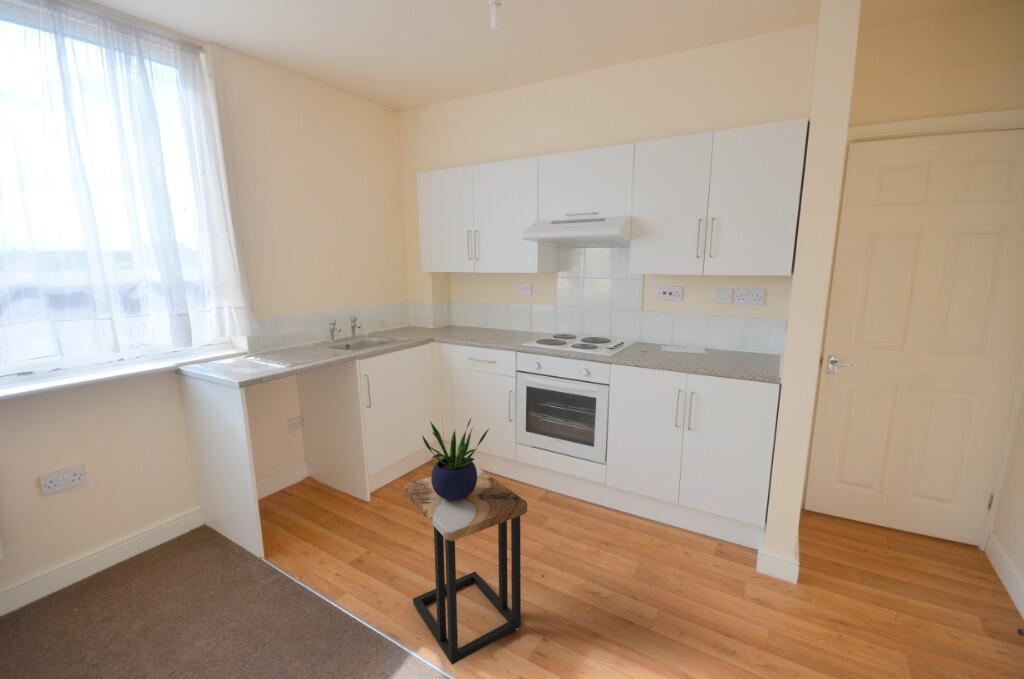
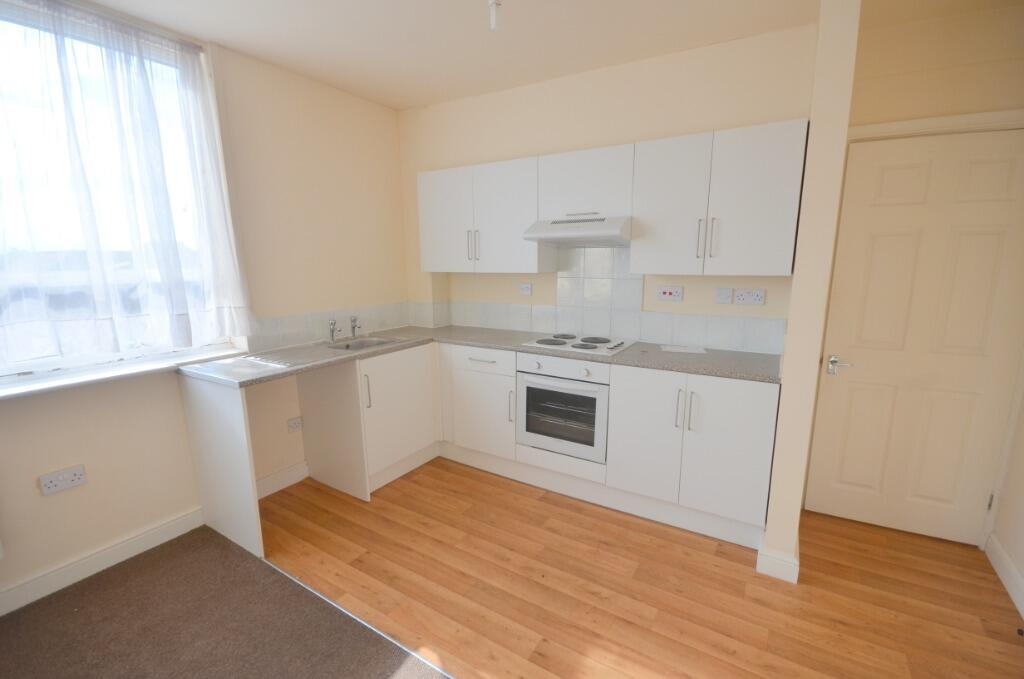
- side table [404,465,528,666]
- potted plant [421,418,491,500]
